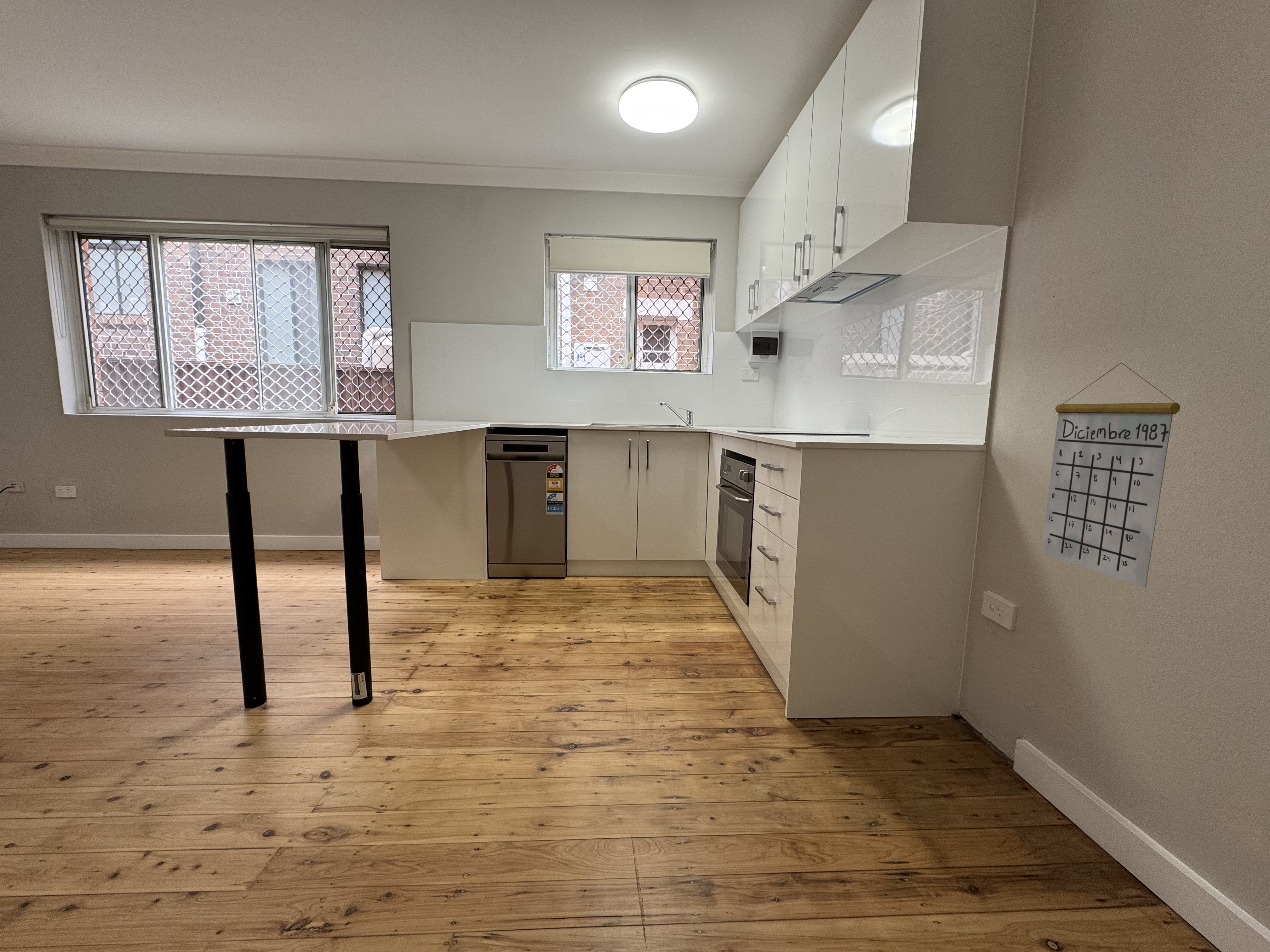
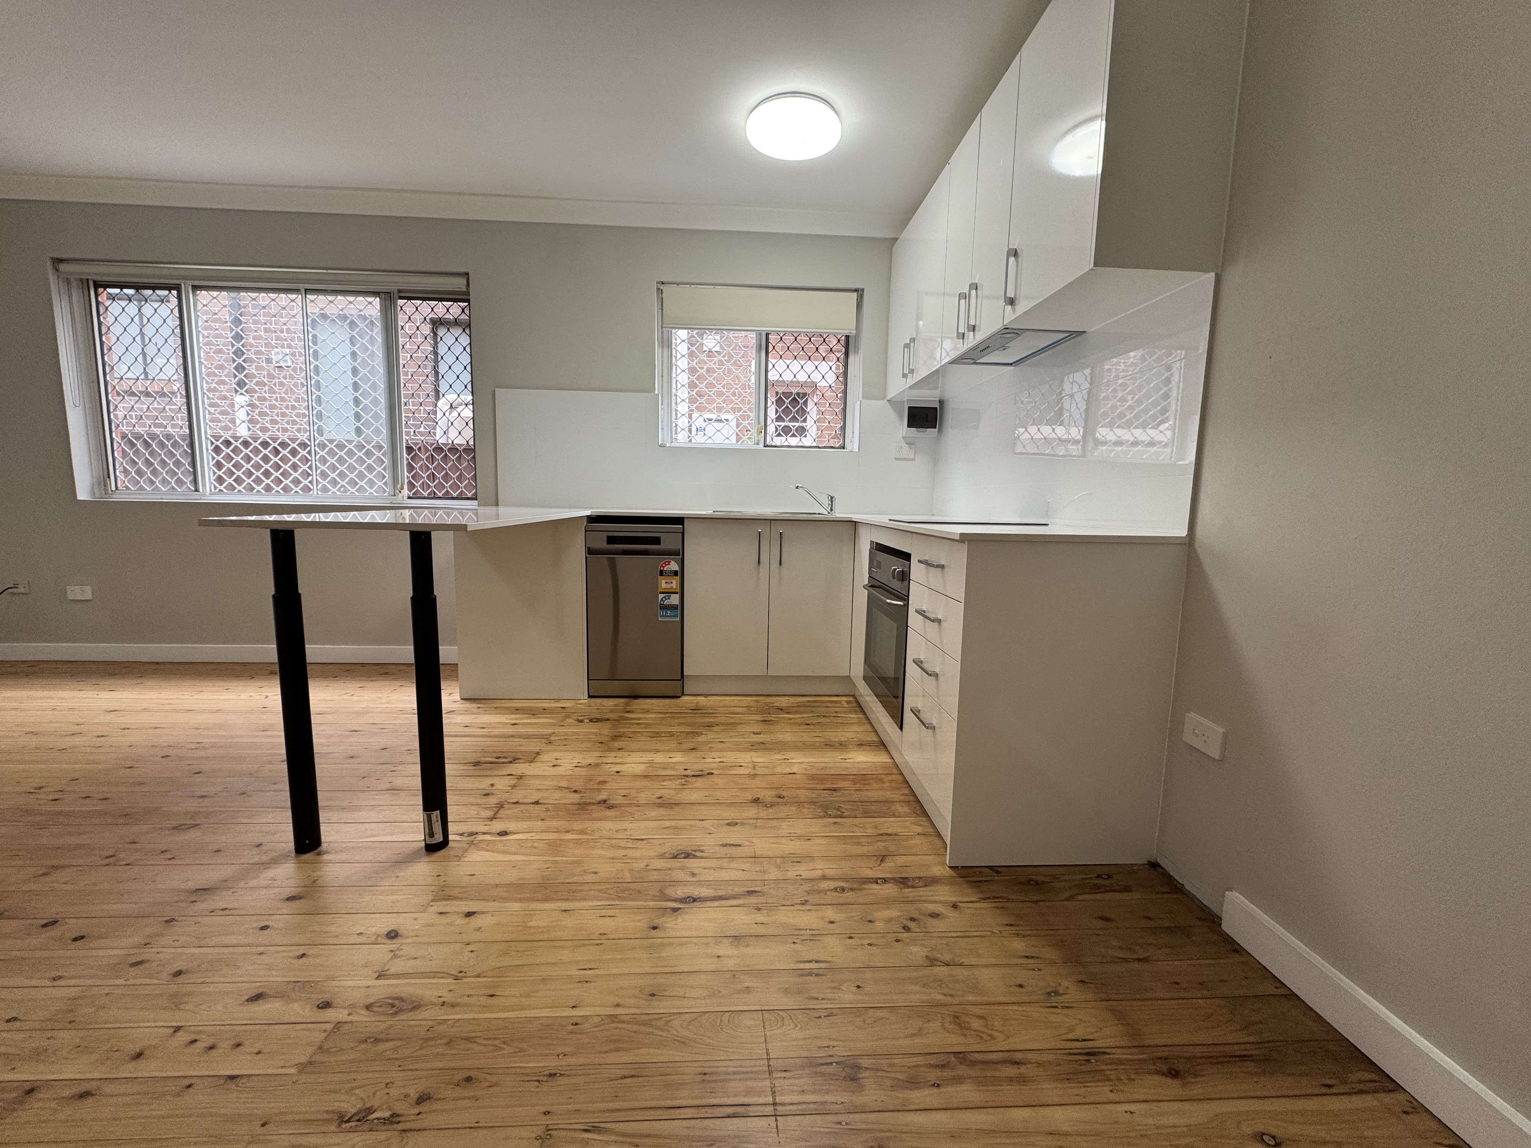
- calendar [1040,362,1181,588]
